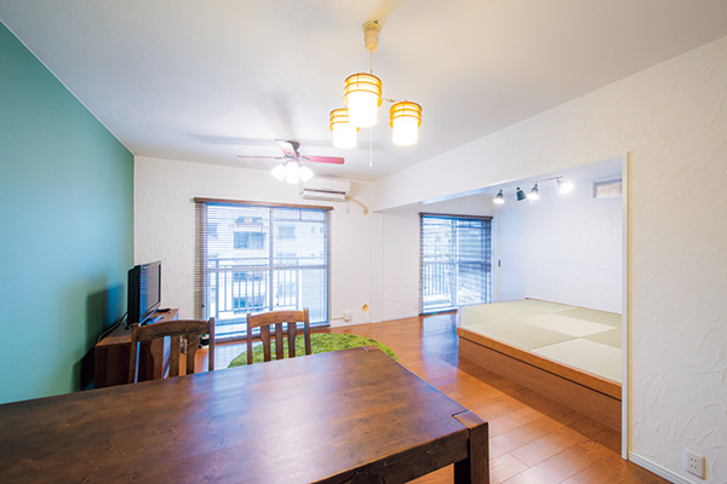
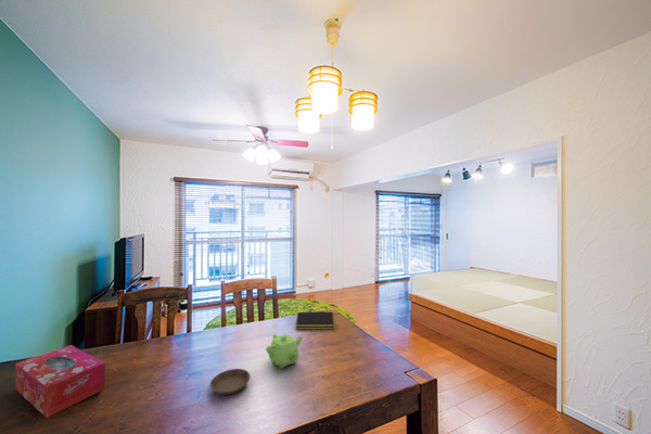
+ teapot [265,333,304,370]
+ saucer [209,368,251,396]
+ tissue box [14,344,105,419]
+ notepad [295,311,335,331]
